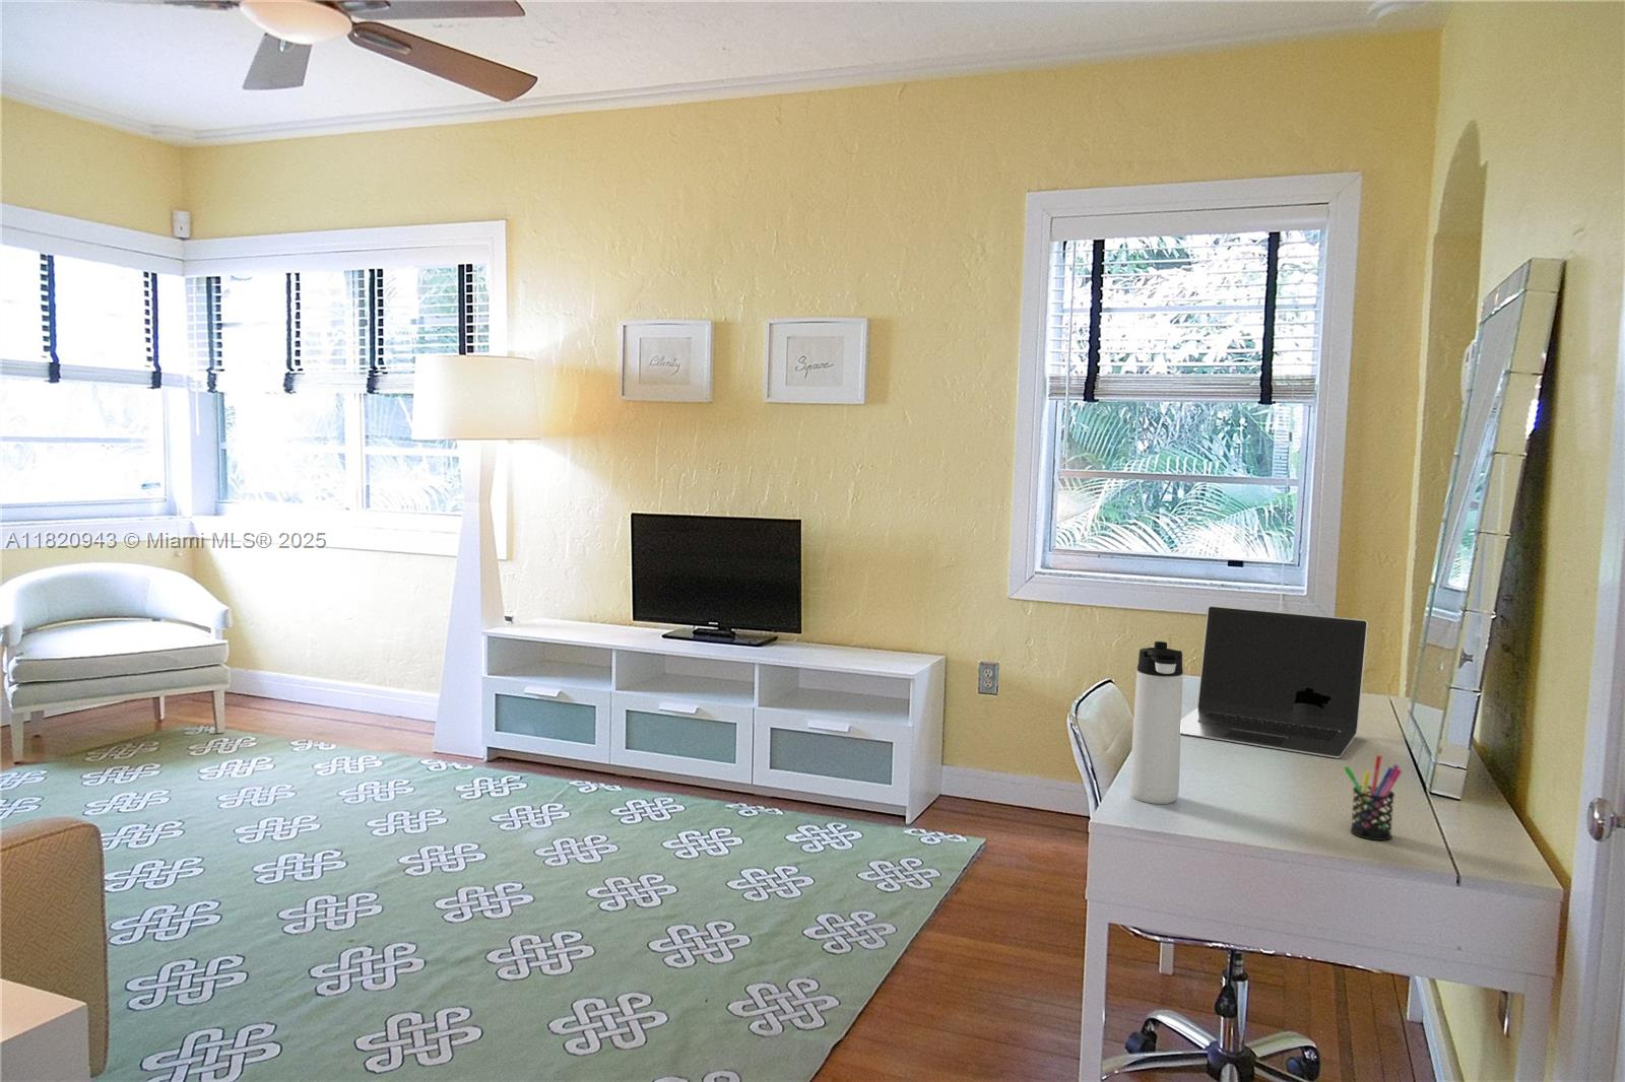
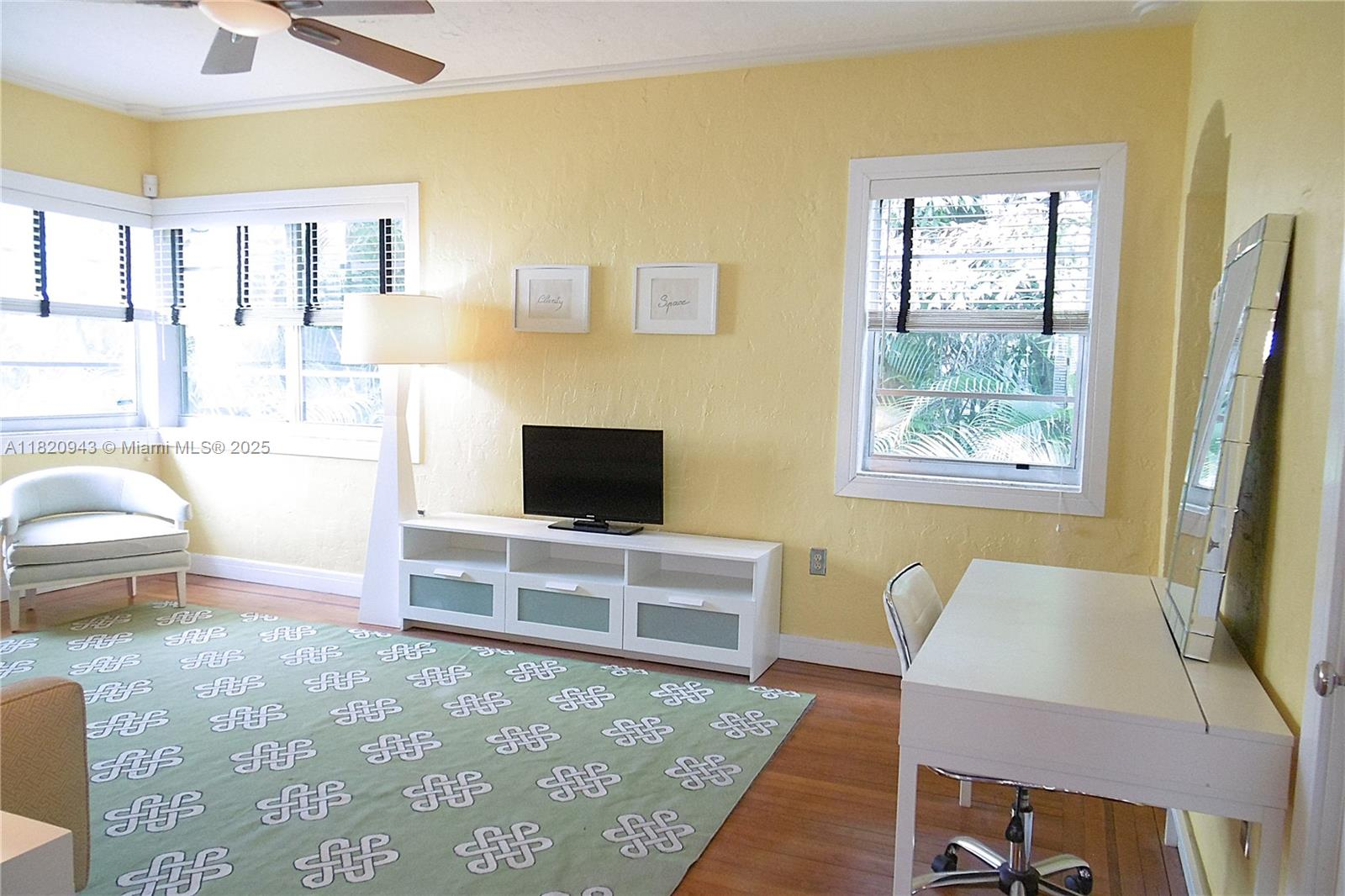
- thermos bottle [1128,640,1184,805]
- pen holder [1342,755,1403,842]
- laptop [1182,605,1369,760]
